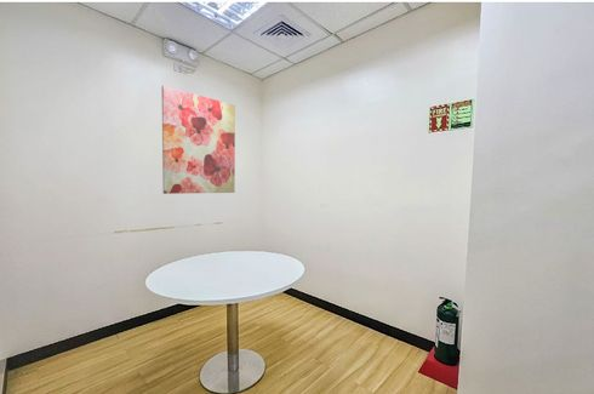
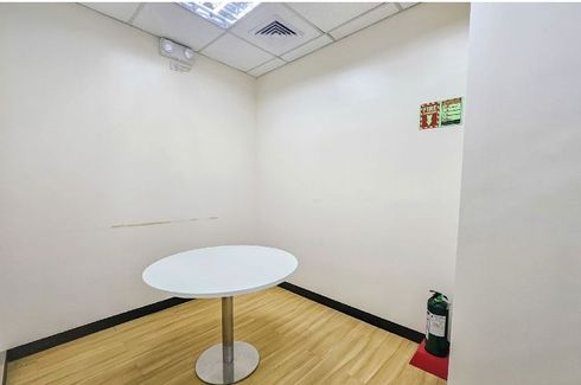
- wall art [161,84,236,195]
